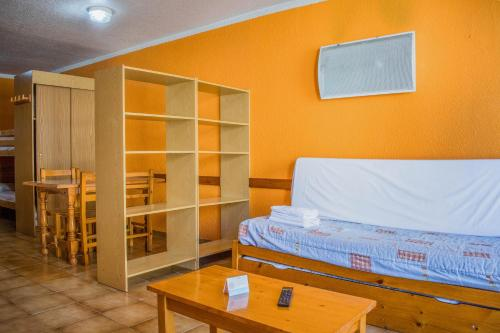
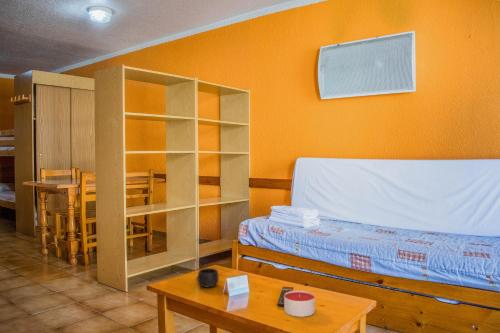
+ mug [195,267,220,289]
+ candle [283,290,316,318]
